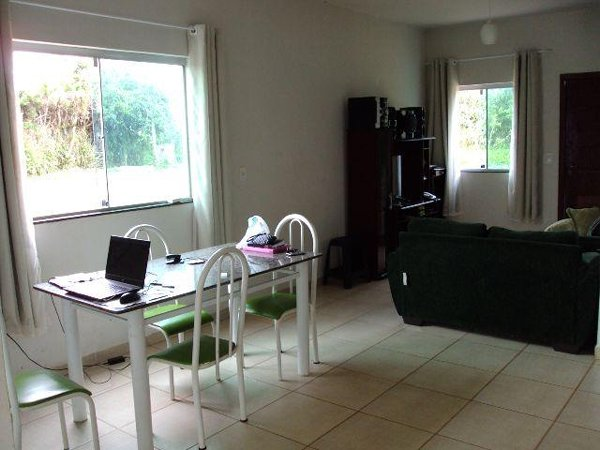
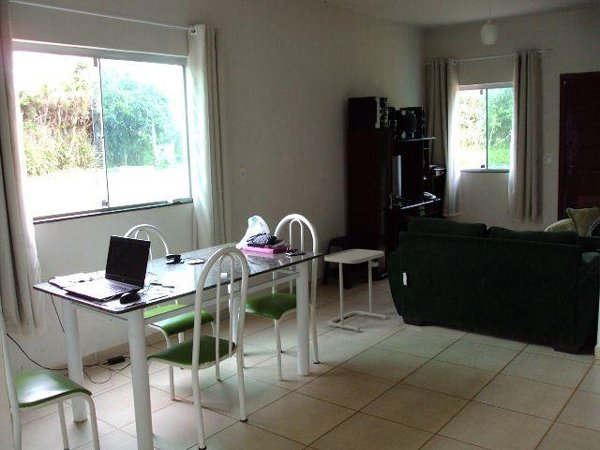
+ side table [324,248,388,333]
